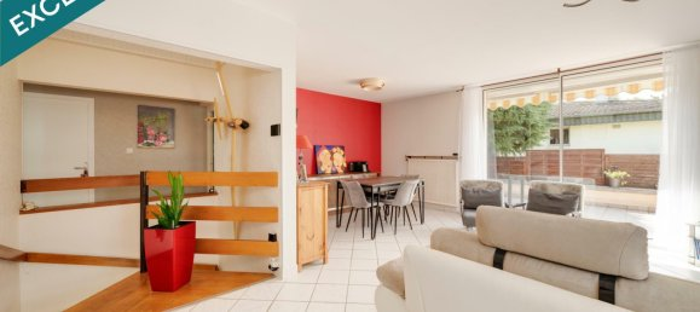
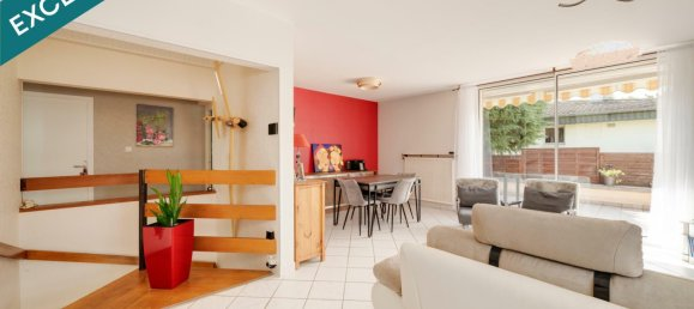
+ ceiling light [567,40,645,71]
